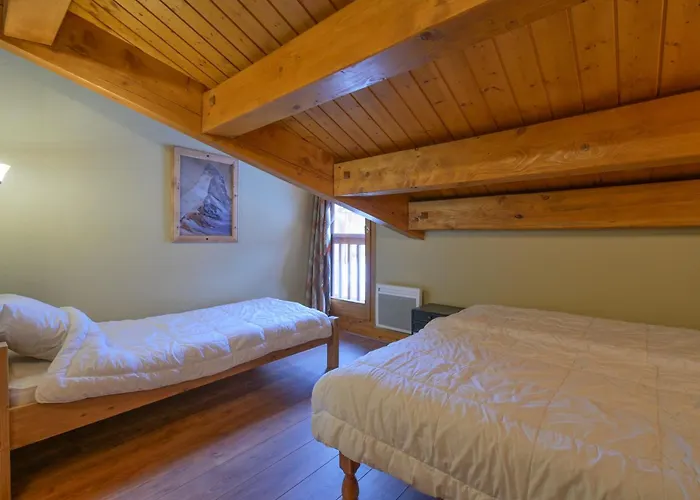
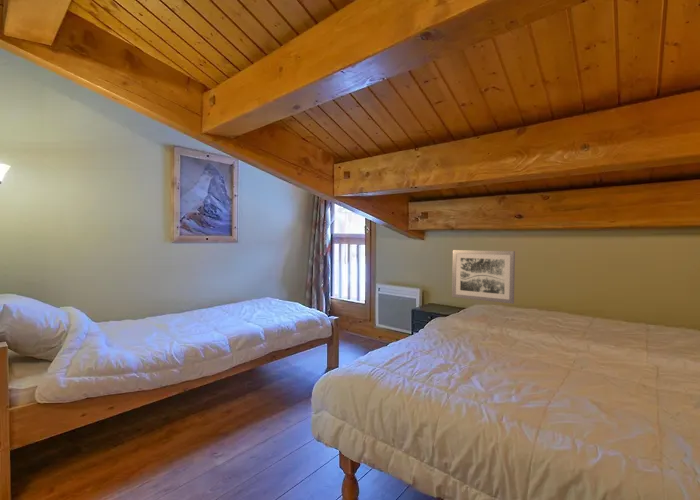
+ wall art [451,249,516,305]
